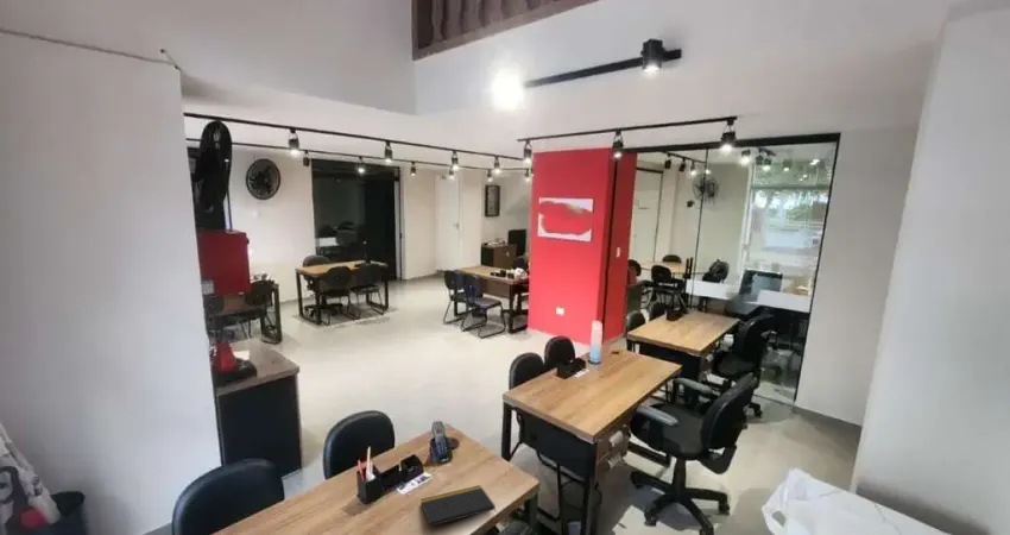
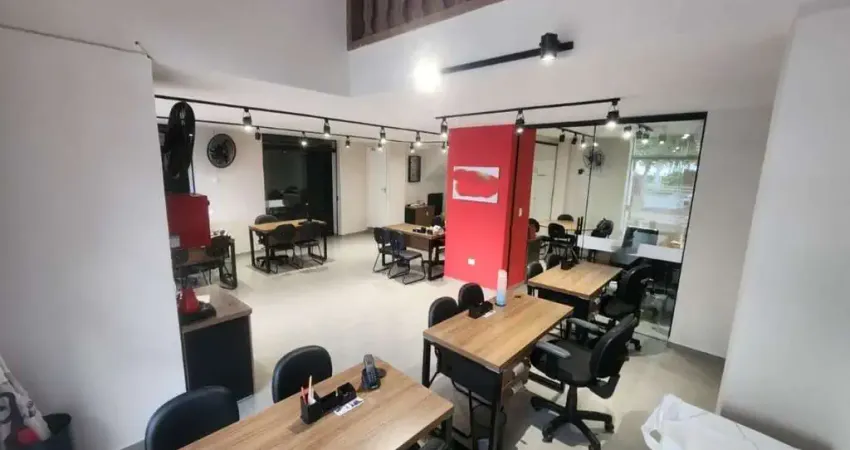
- notepad [419,484,497,528]
